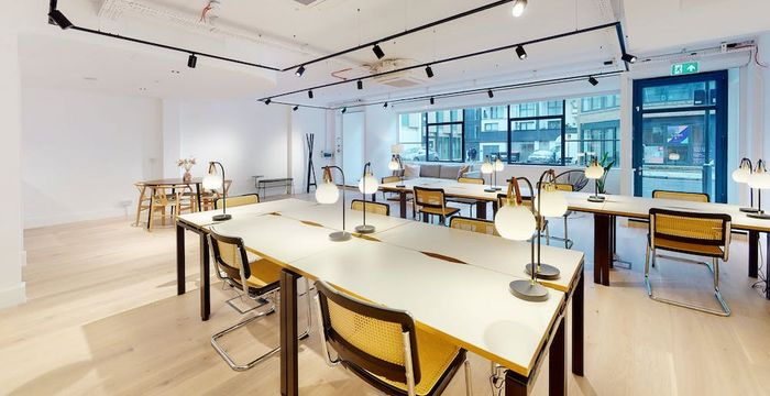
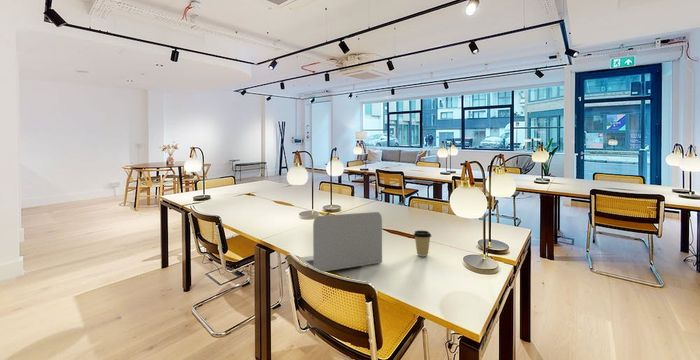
+ laptop [297,211,383,273]
+ coffee cup [412,230,432,257]
